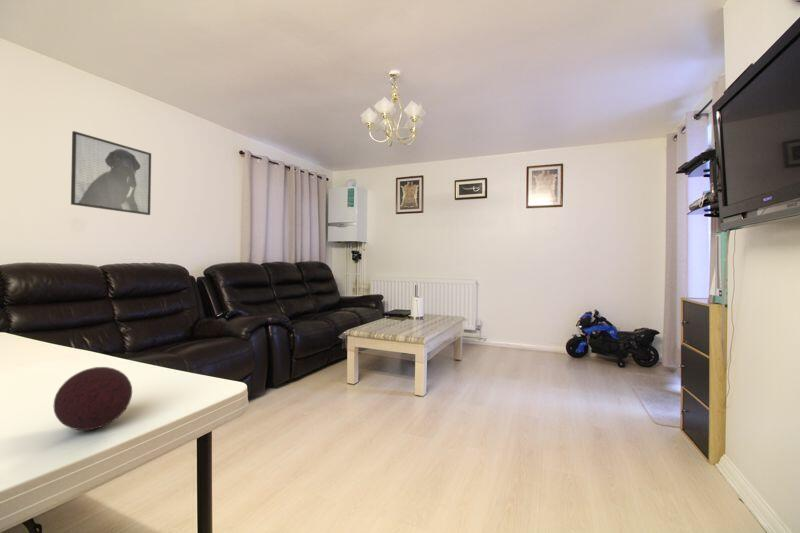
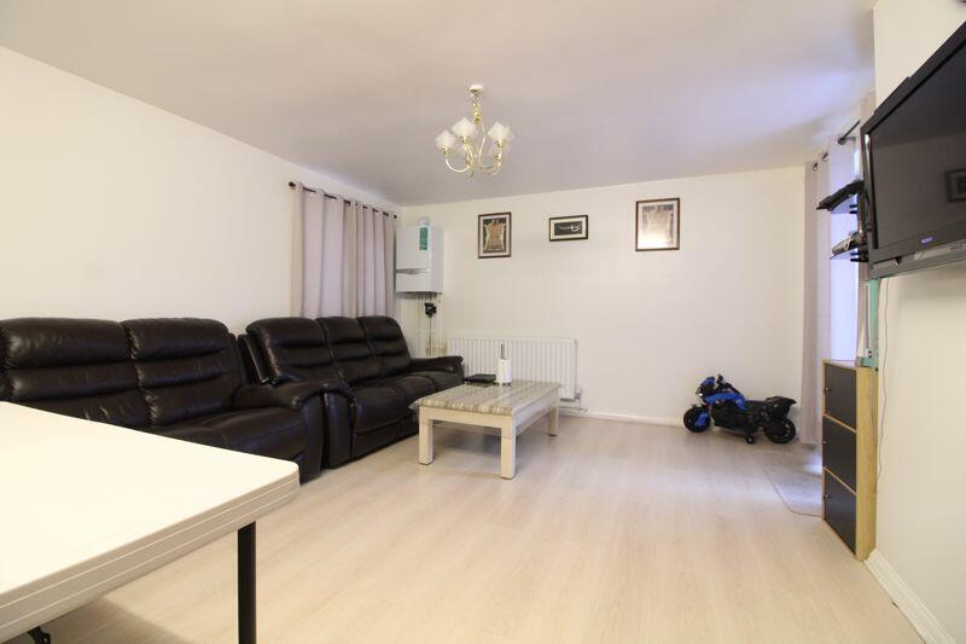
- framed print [70,130,152,216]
- decorative ball [53,366,133,431]
